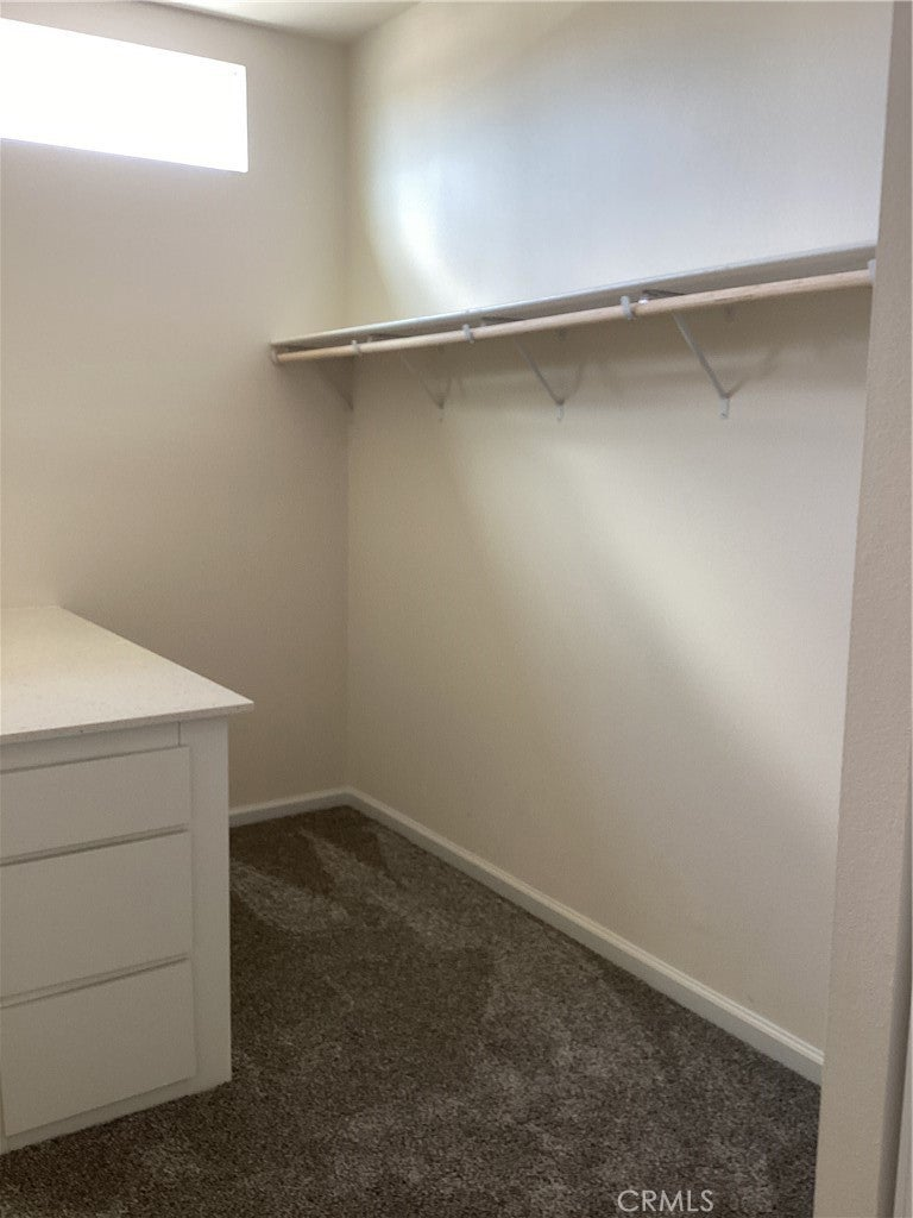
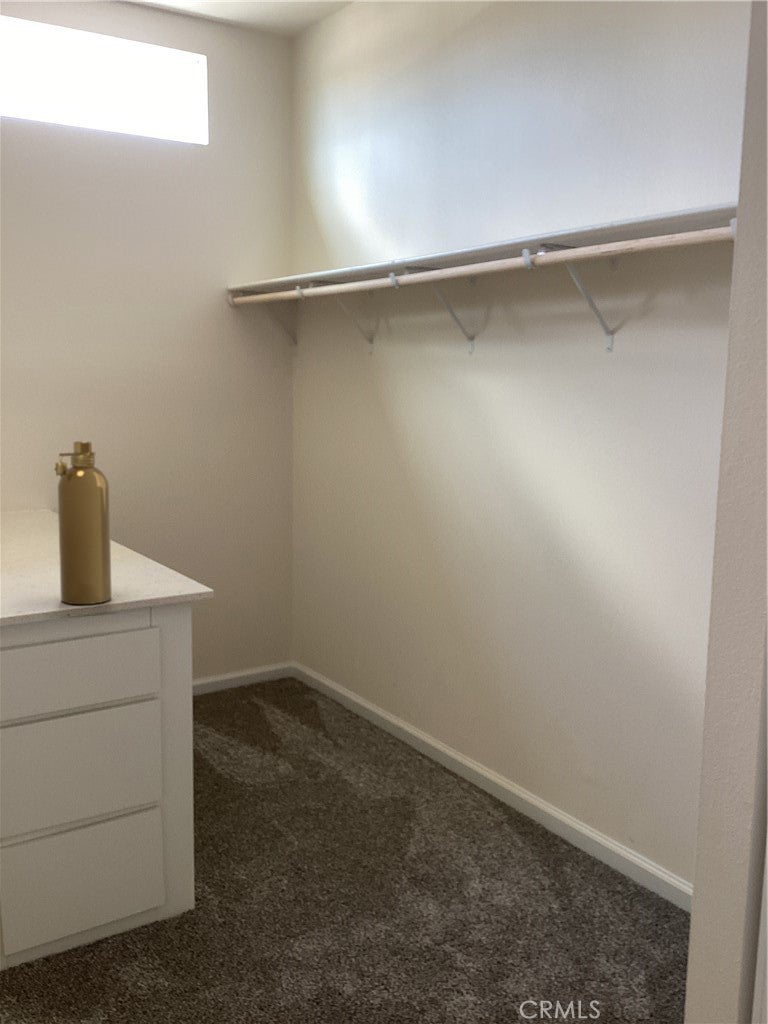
+ spray bottle [53,440,113,605]
